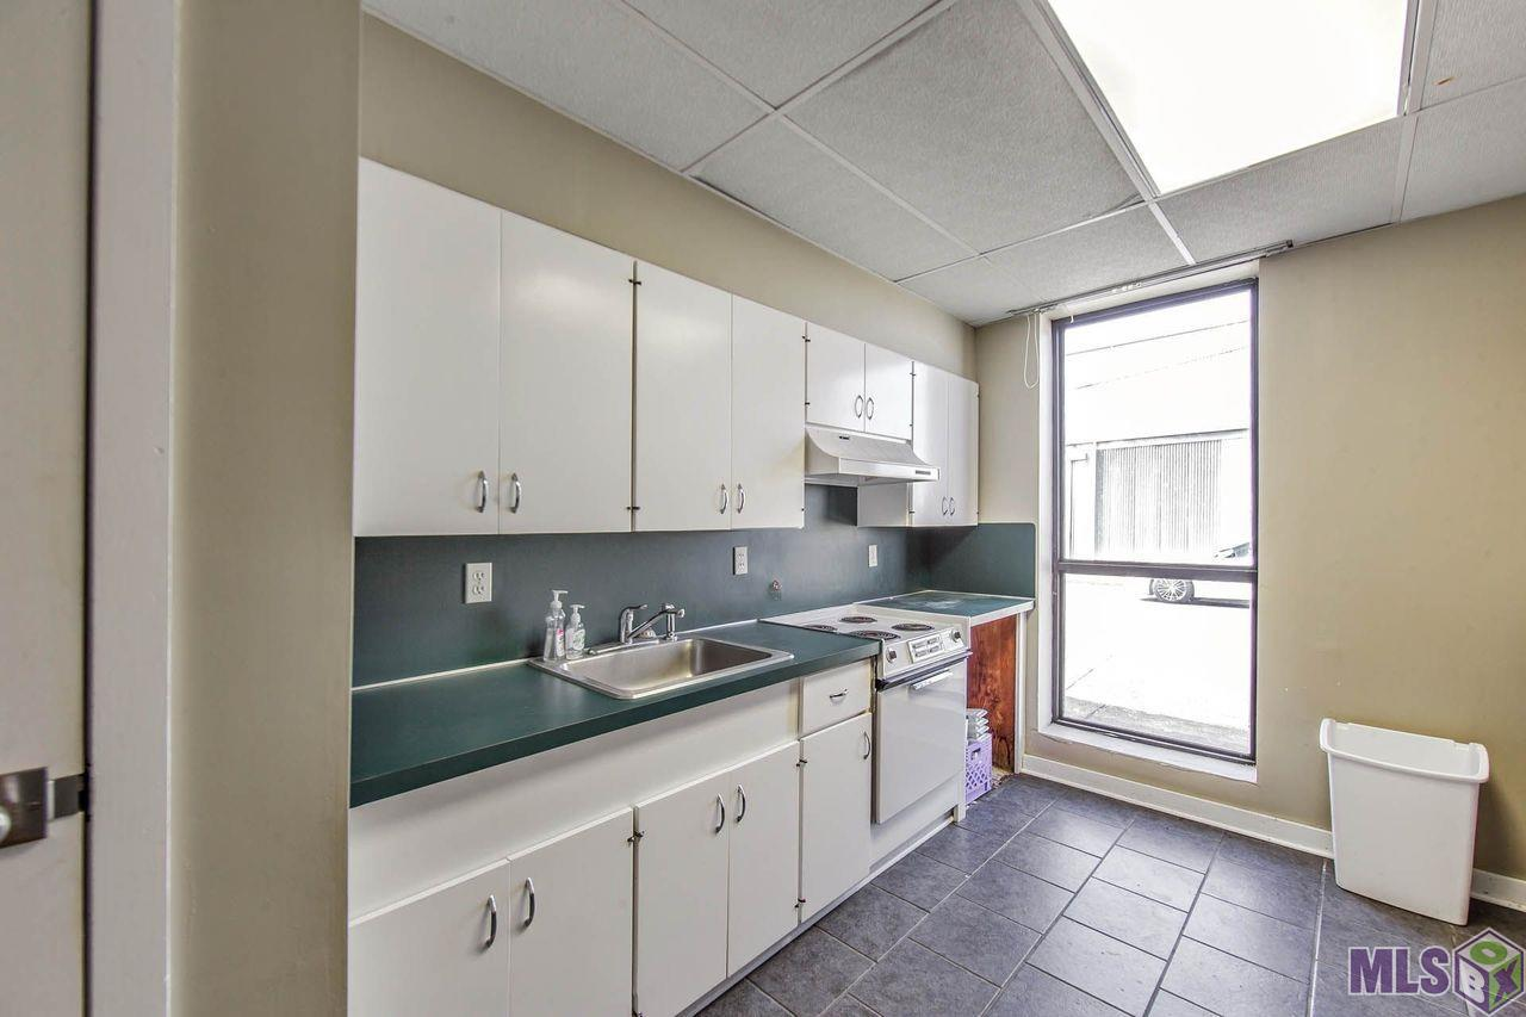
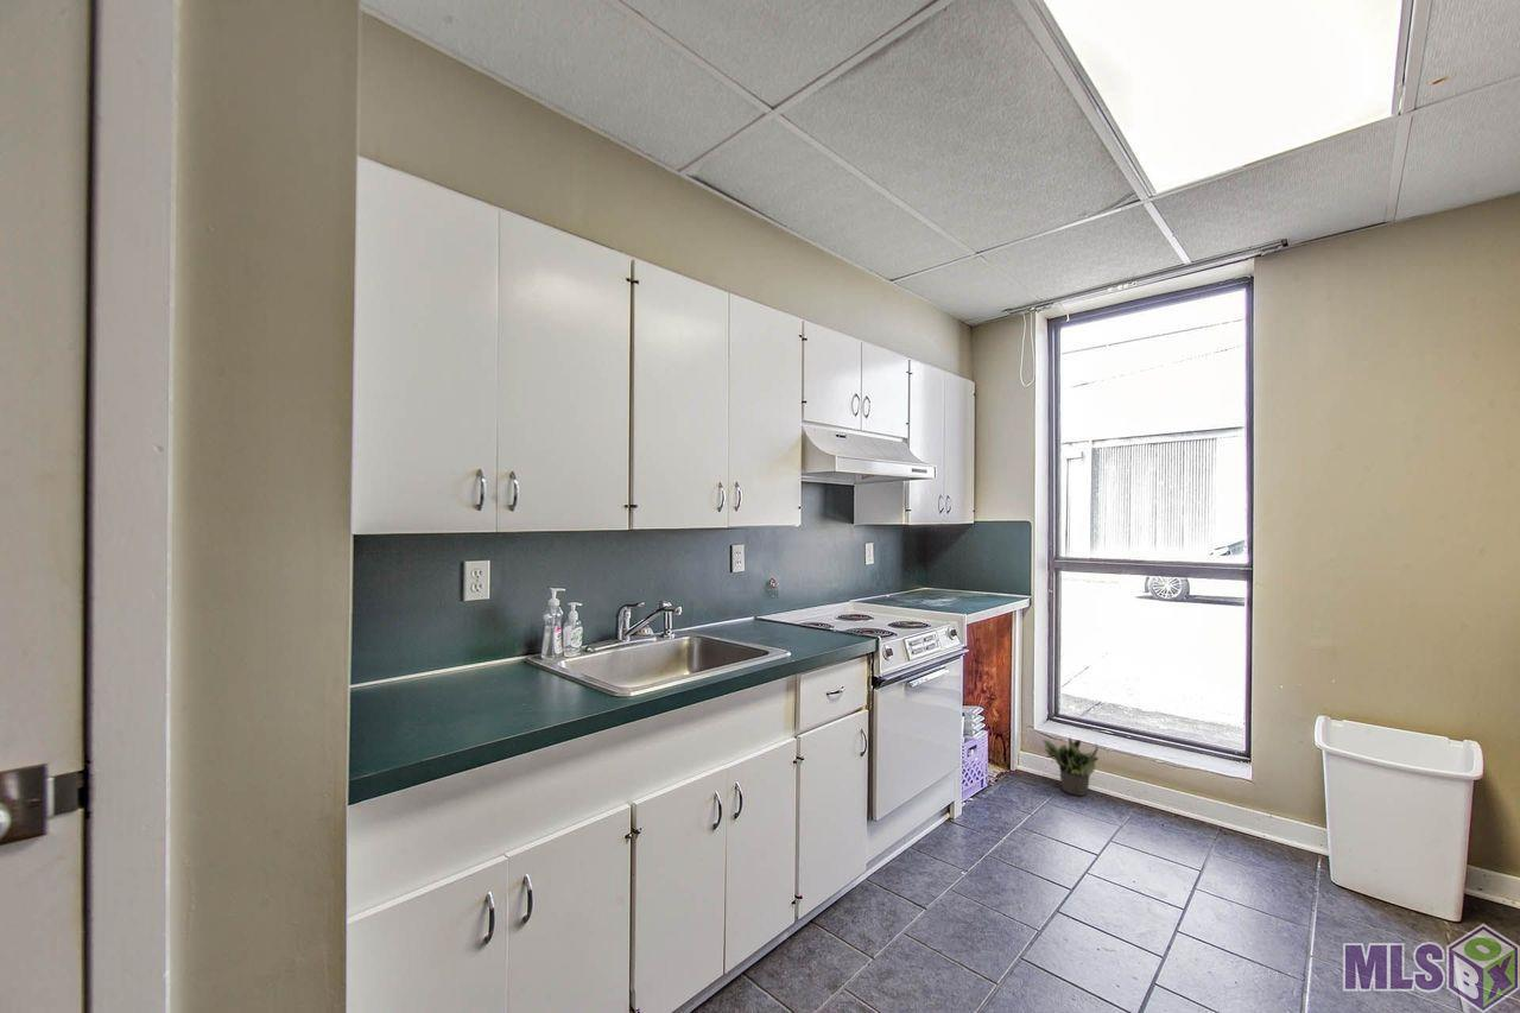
+ potted plant [1041,736,1100,797]
